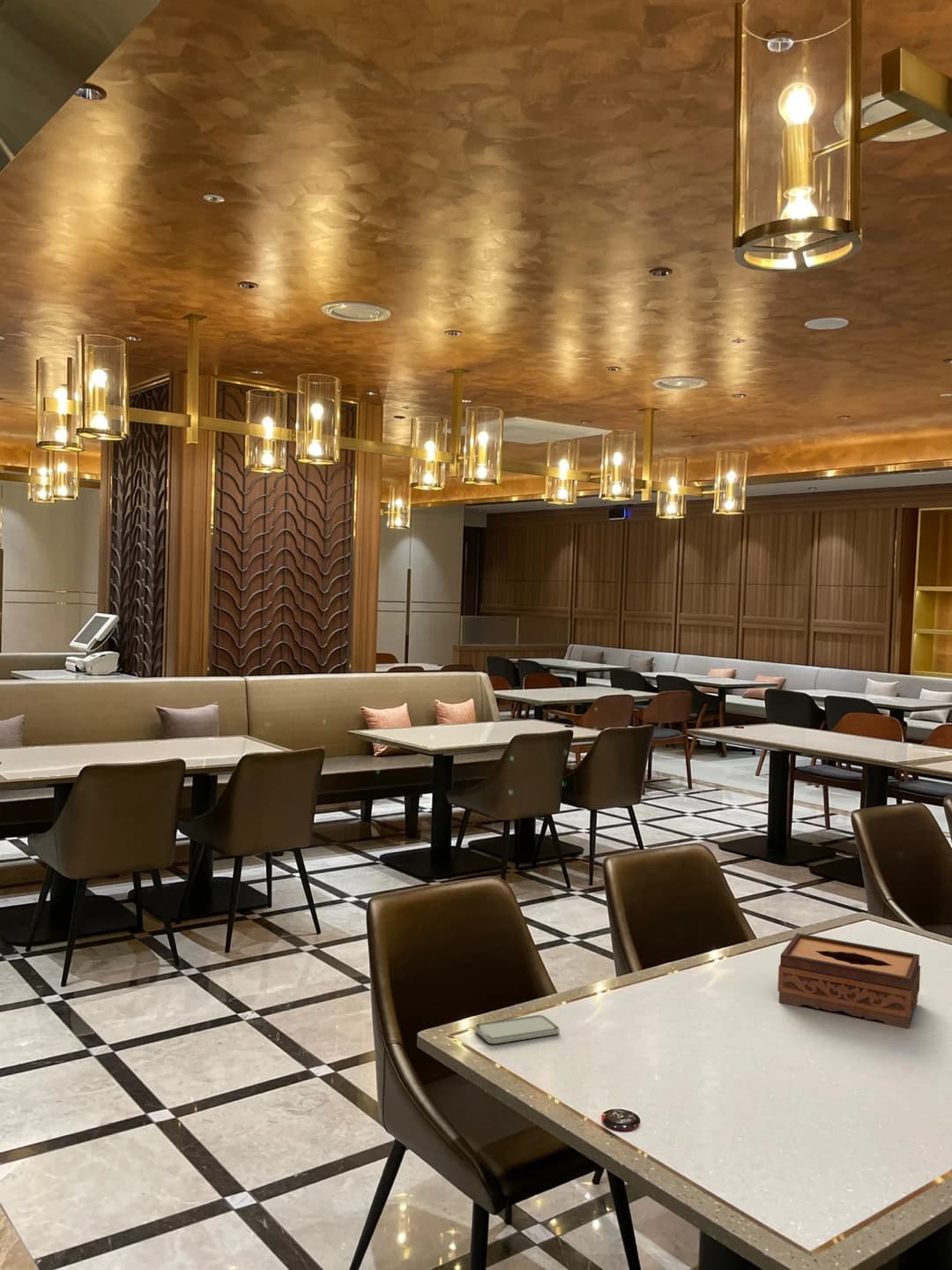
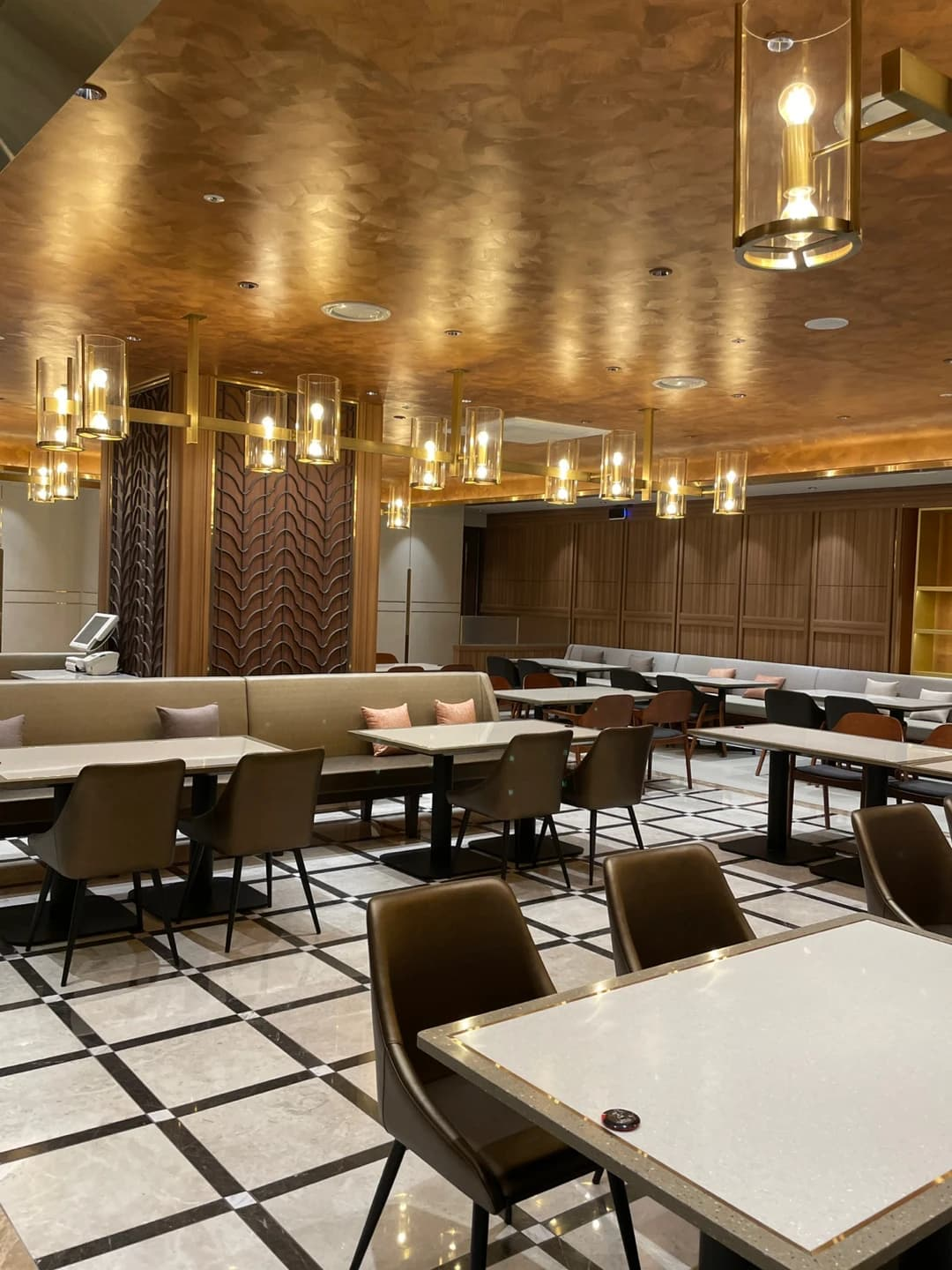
- tissue box [777,932,921,1030]
- smartphone [473,1014,561,1045]
